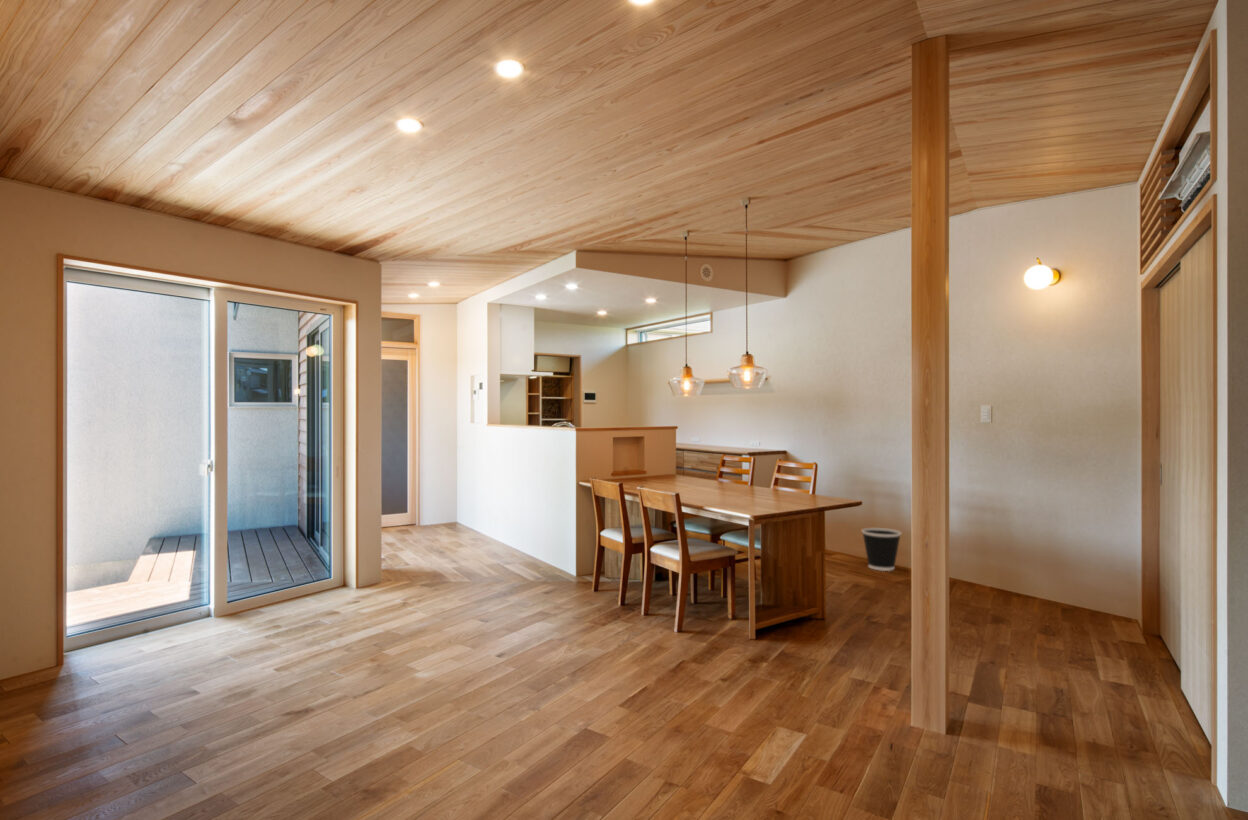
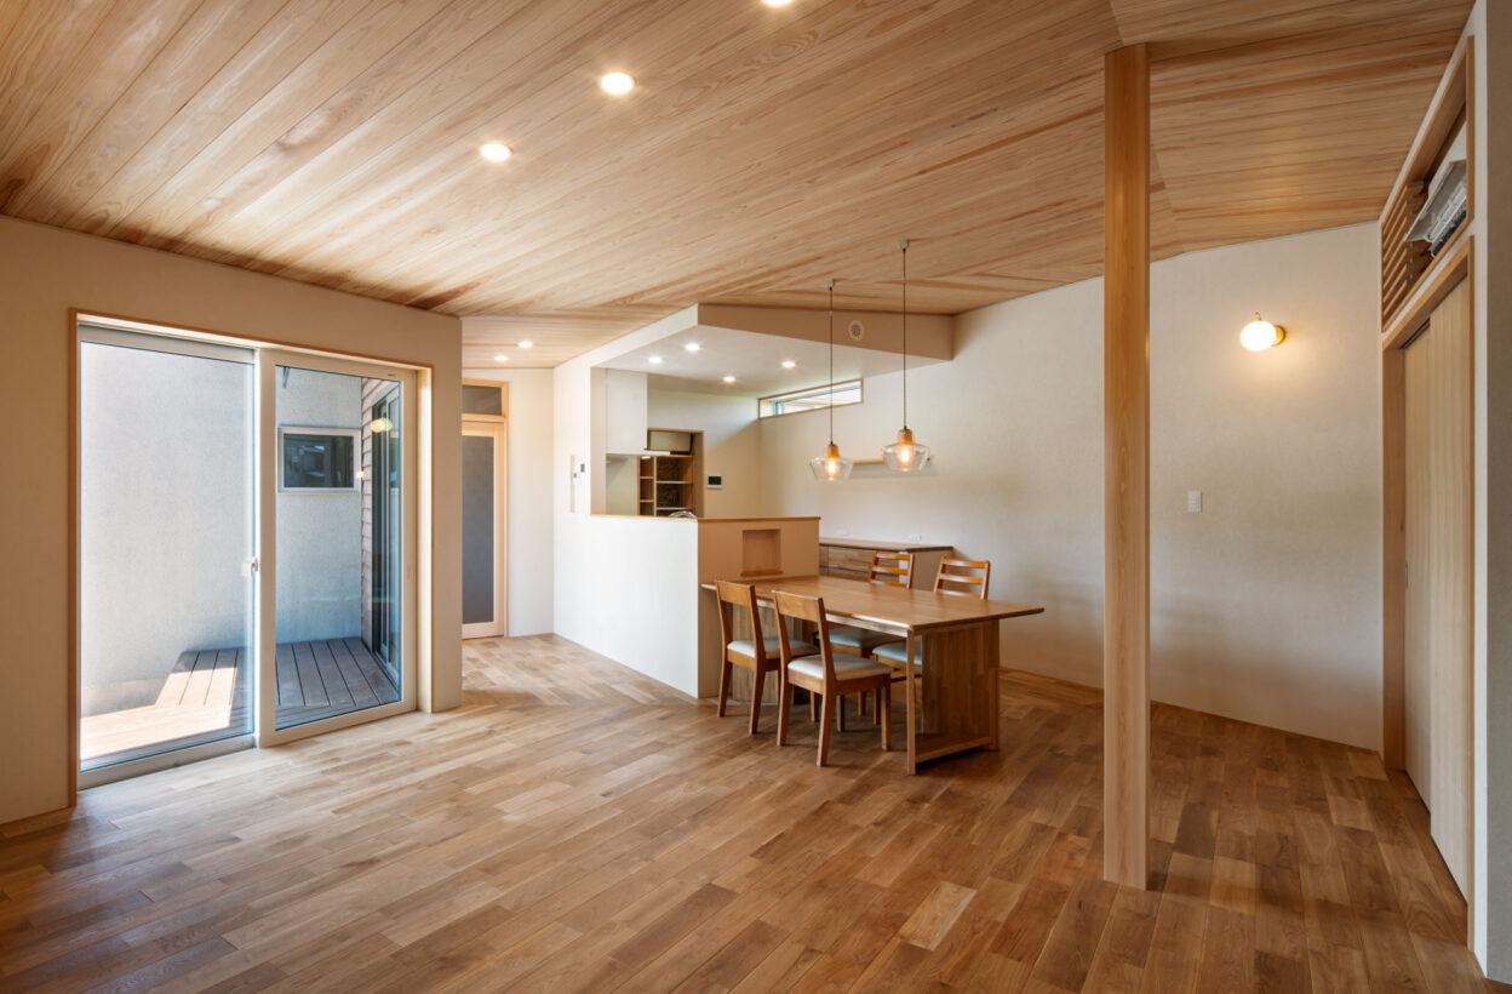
- wastebasket [861,527,902,572]
